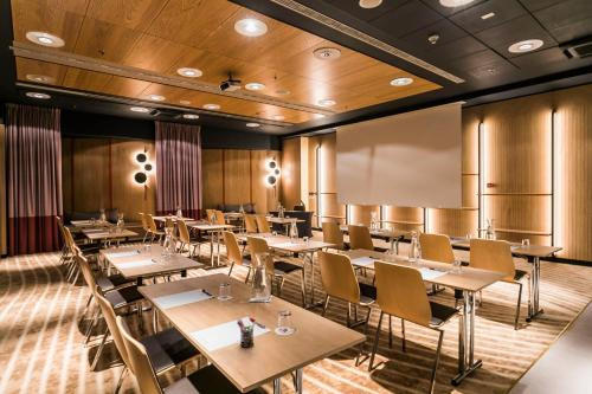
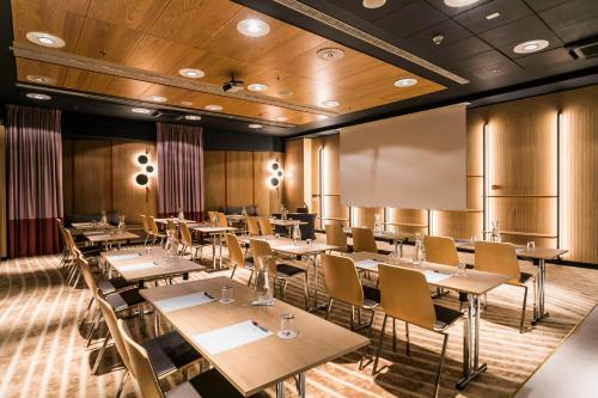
- pen holder [236,317,257,349]
